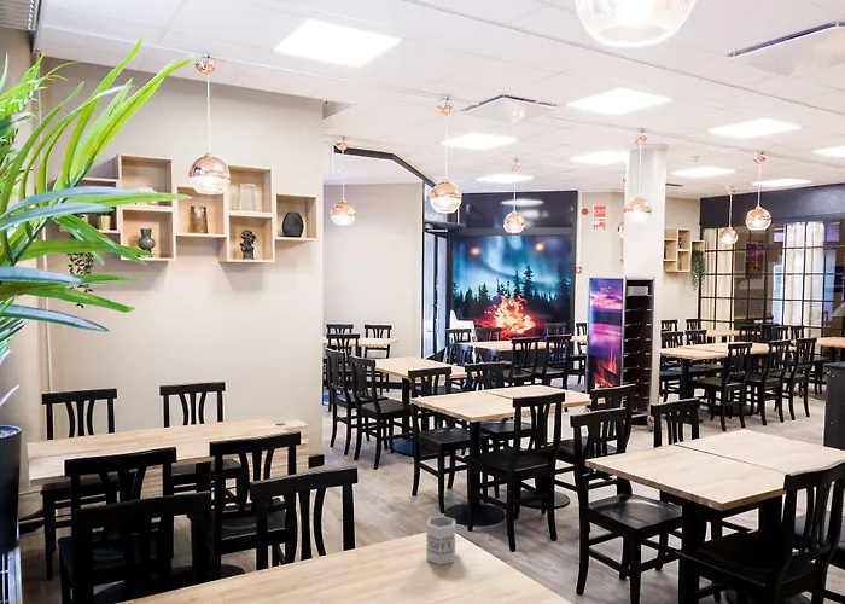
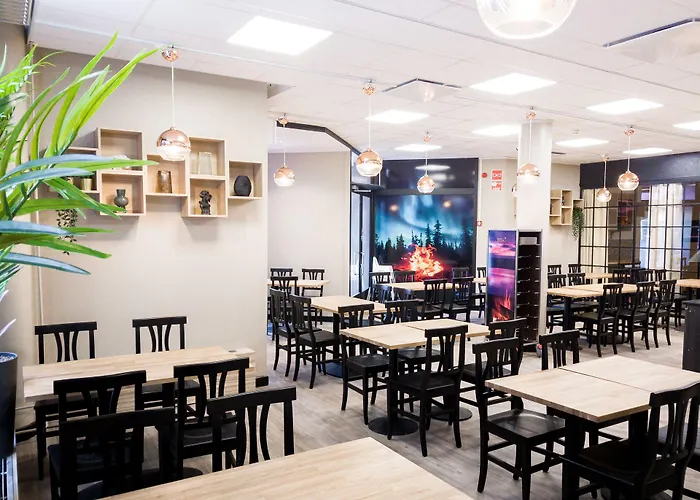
- mug [426,515,456,565]
